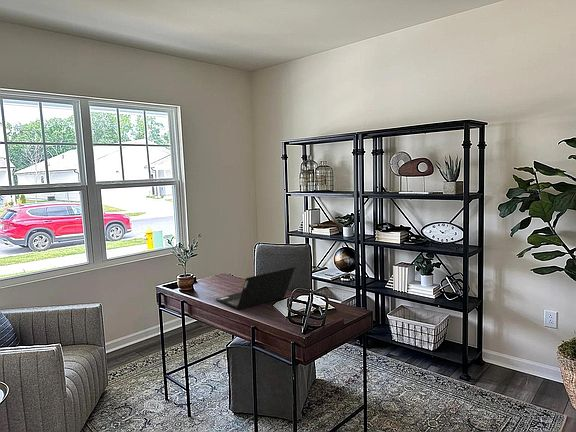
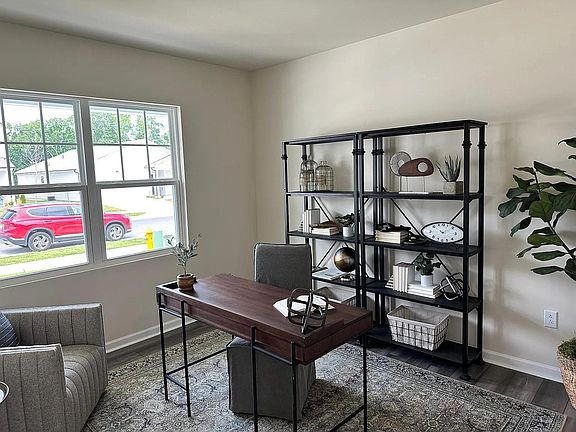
- laptop computer [215,266,296,311]
